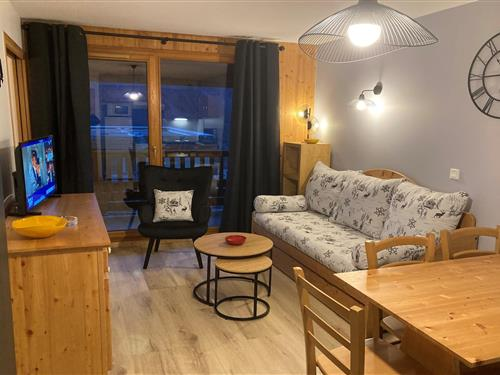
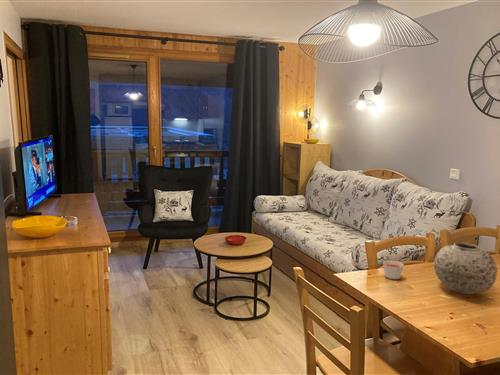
+ candle [382,260,405,280]
+ vase [433,242,498,295]
